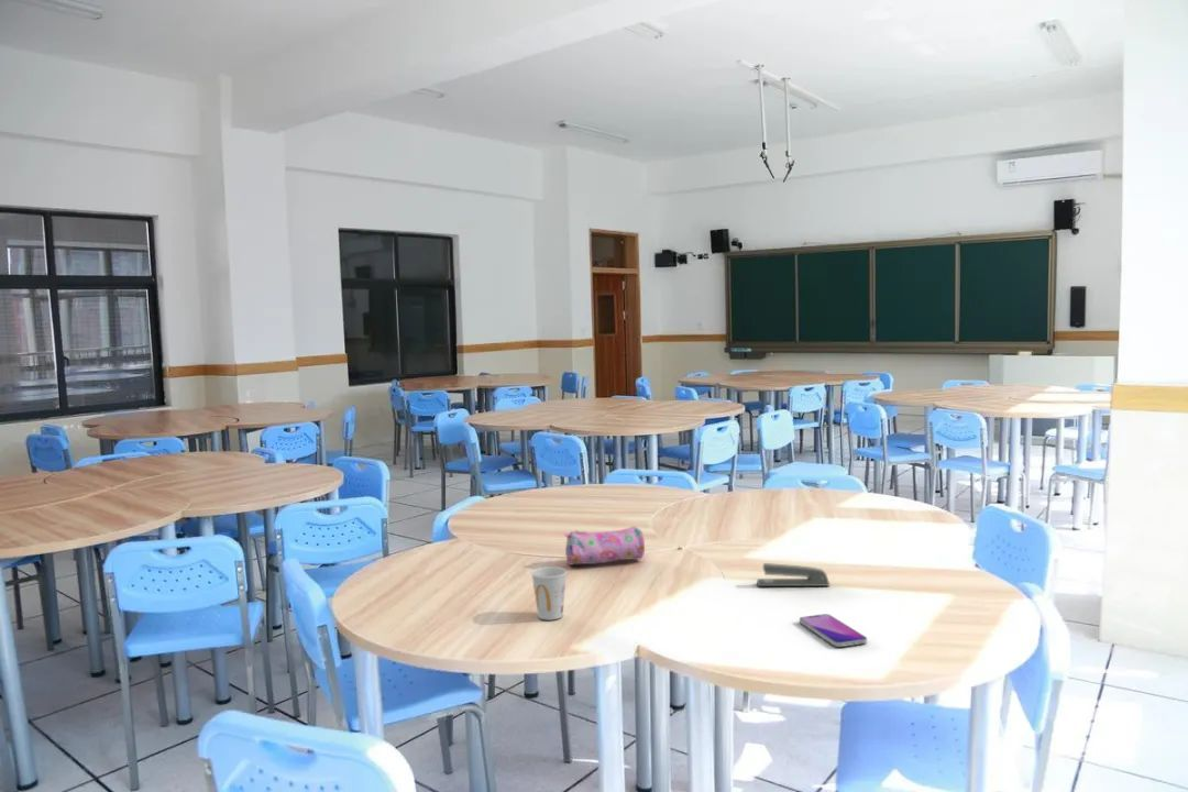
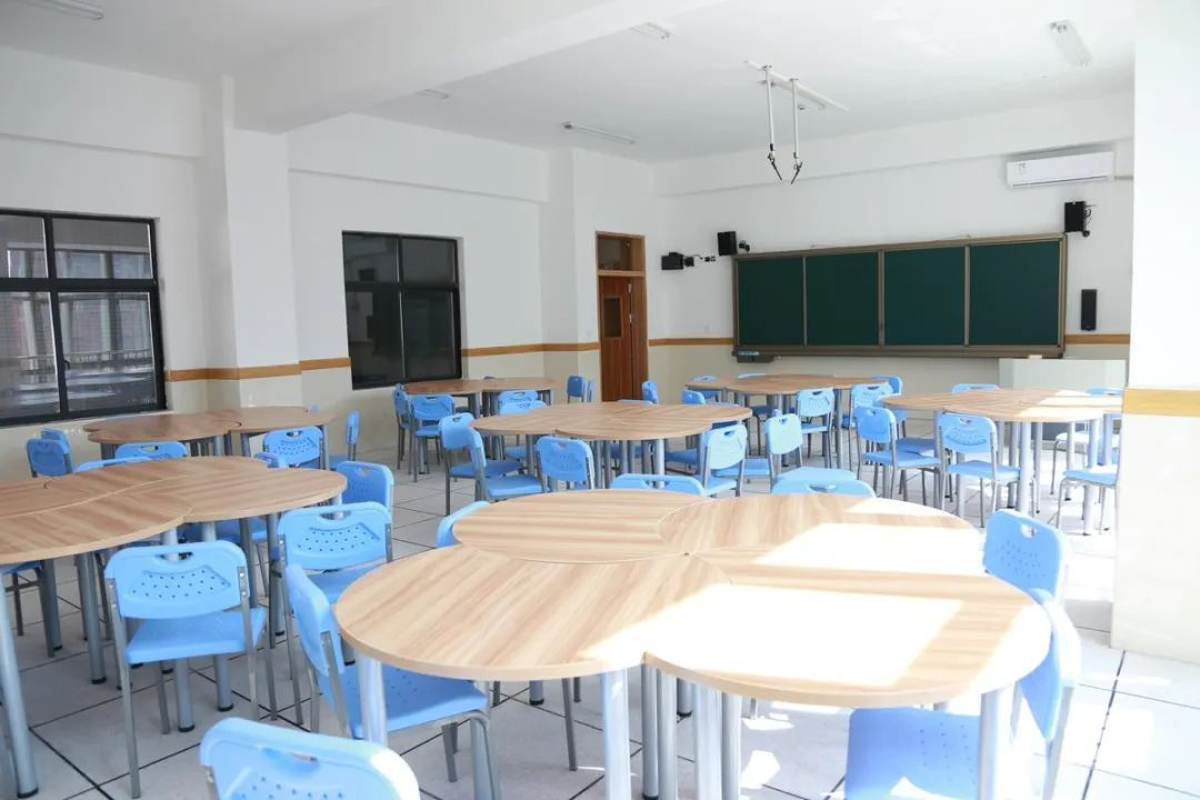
- cup [530,565,568,622]
- stapler [756,562,831,587]
- pencil case [562,525,646,566]
- smartphone [799,613,868,648]
